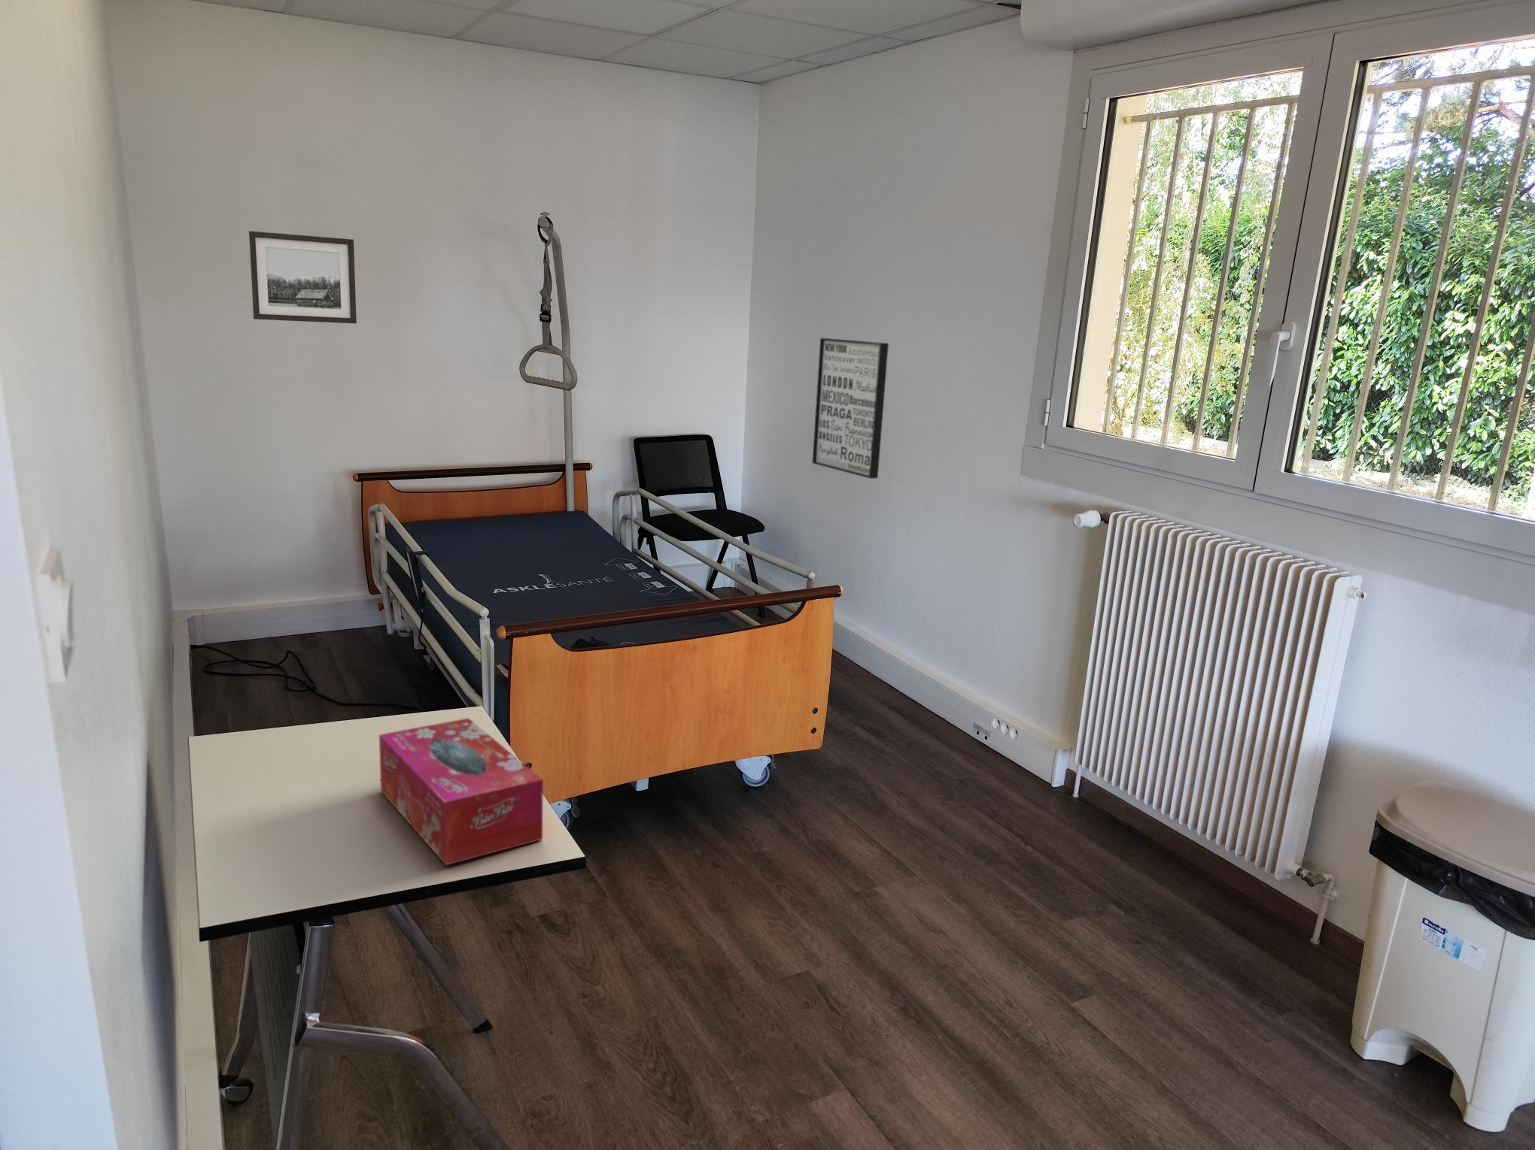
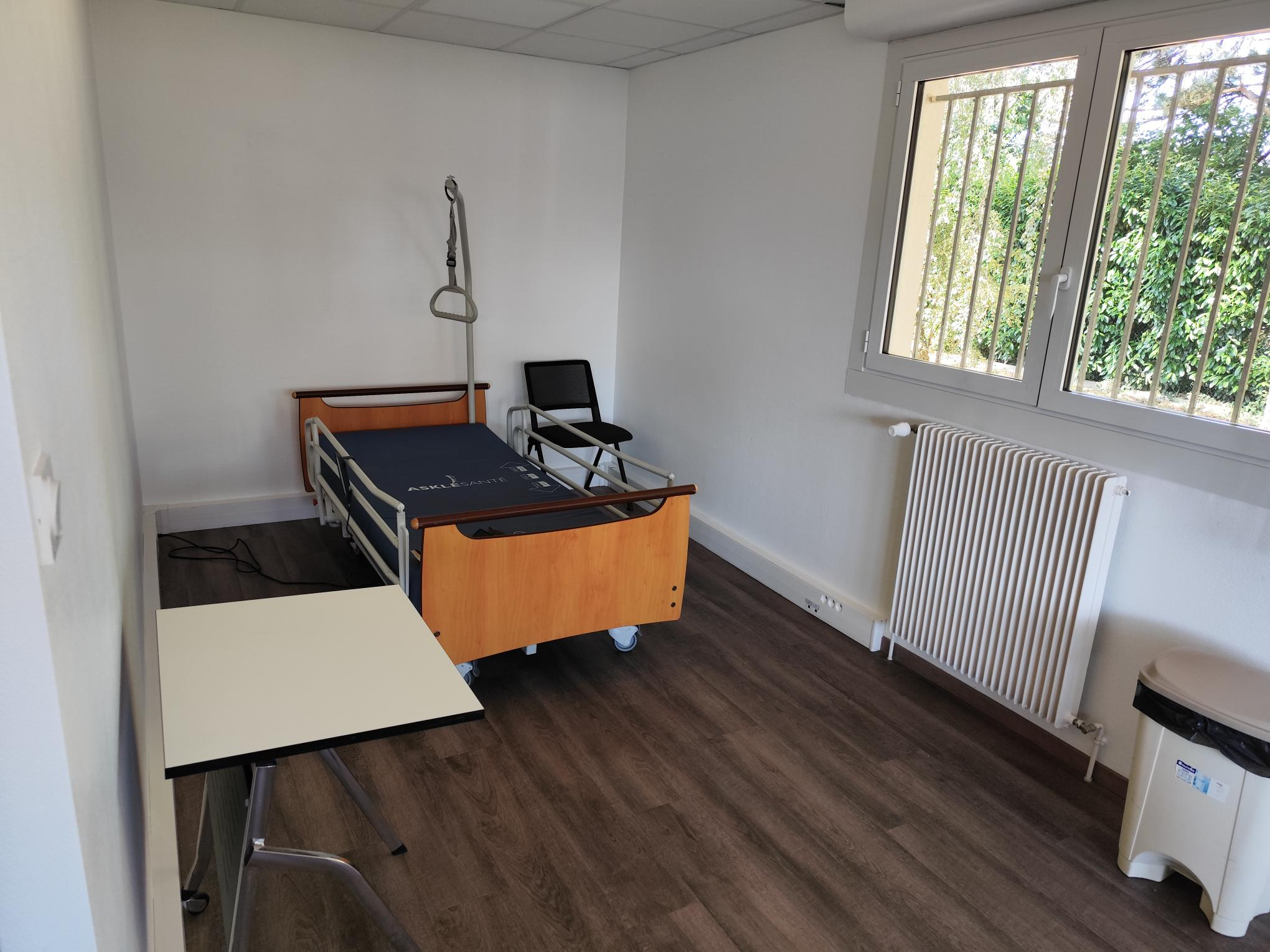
- wall art [248,230,358,325]
- wall art [811,337,890,480]
- tissue box [378,718,544,866]
